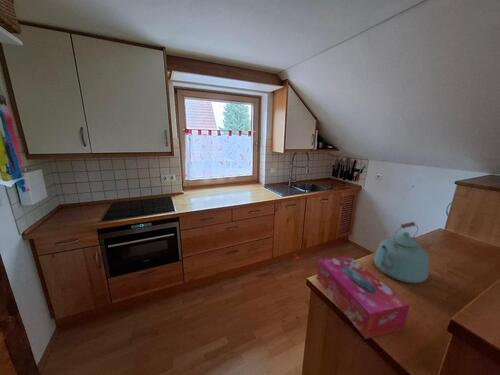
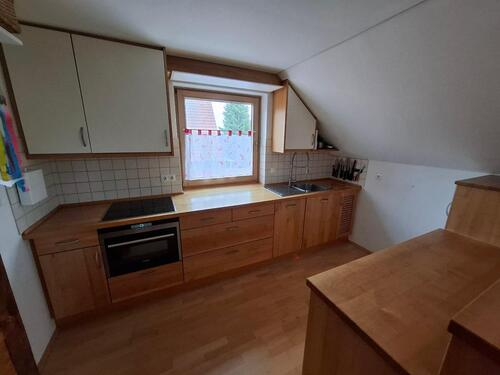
- kettle [373,221,430,284]
- tissue box [316,254,411,340]
